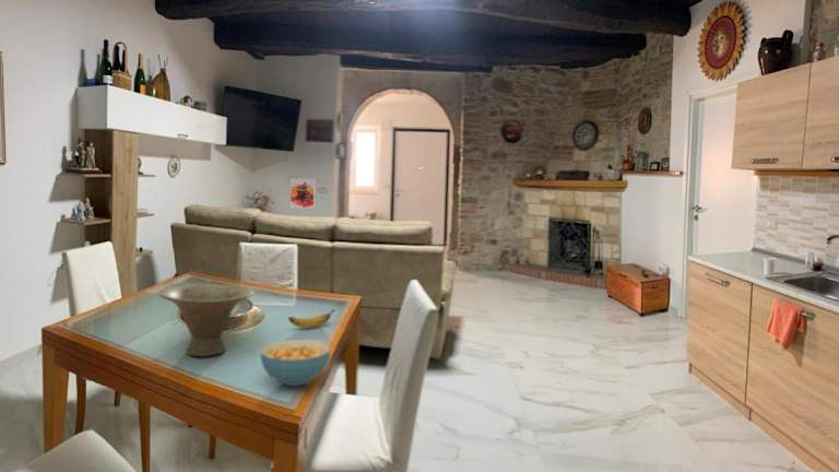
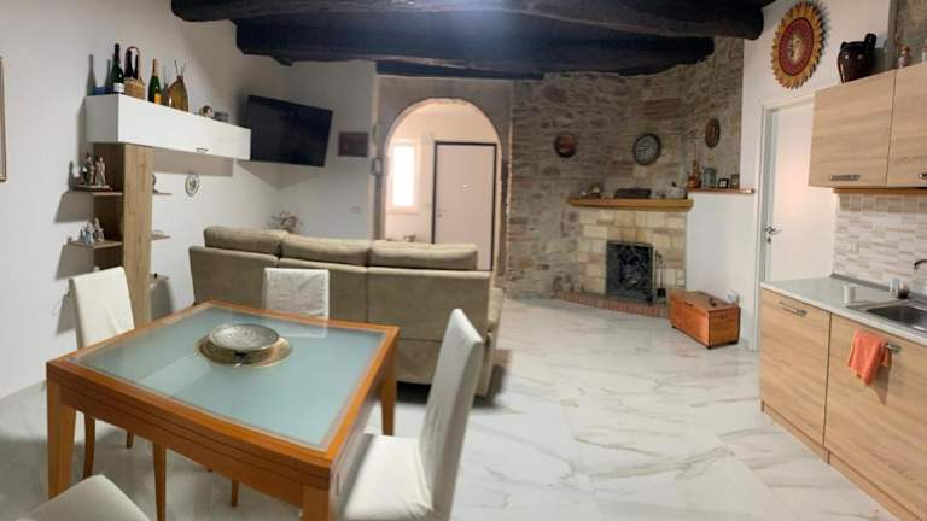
- cereal bowl [259,339,332,387]
- bowl [158,283,255,357]
- banana [287,308,335,329]
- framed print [289,177,316,210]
